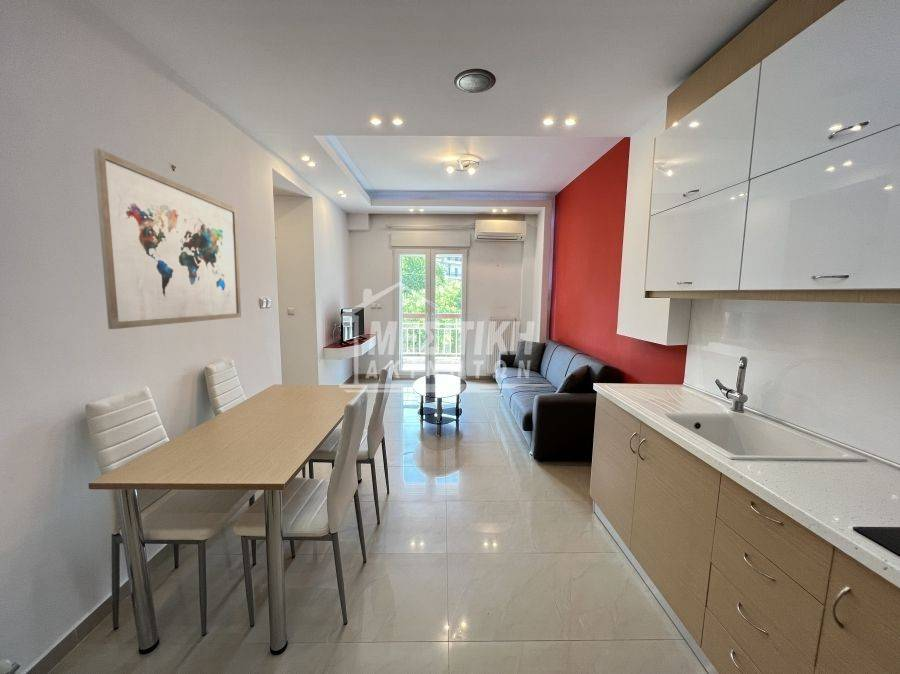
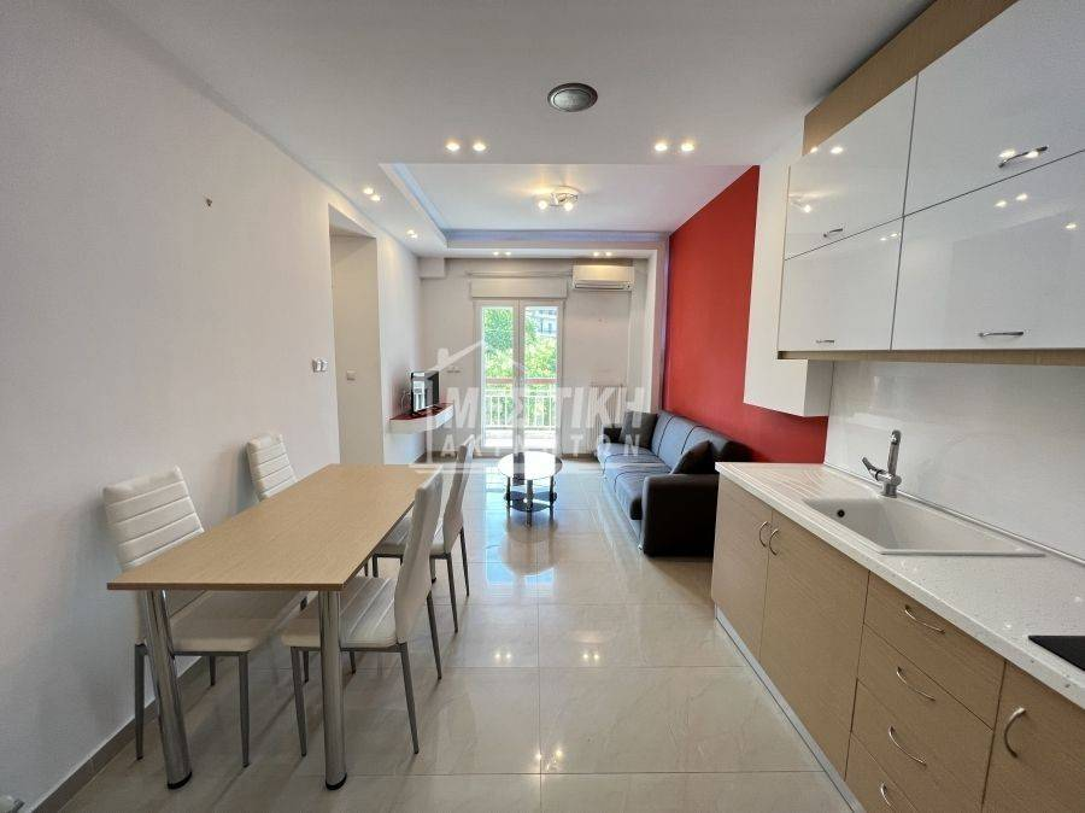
- wall art [92,147,242,330]
